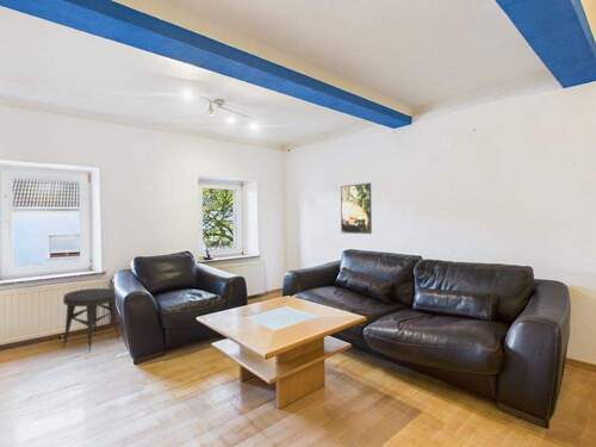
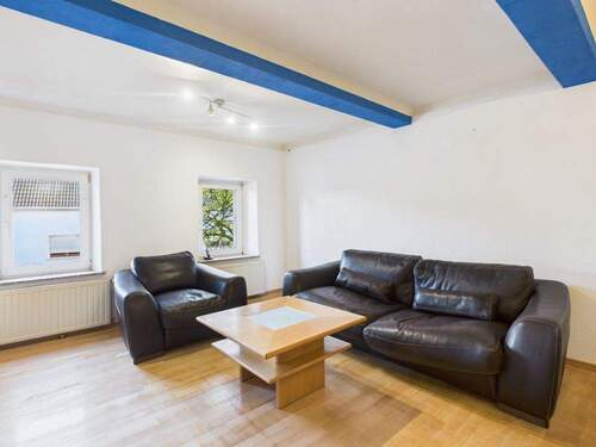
- side table [62,287,120,354]
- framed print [340,181,373,235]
